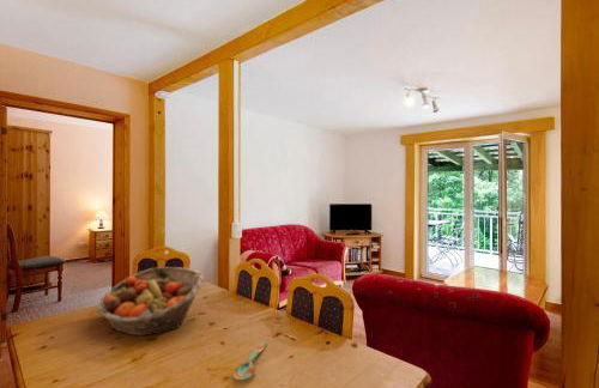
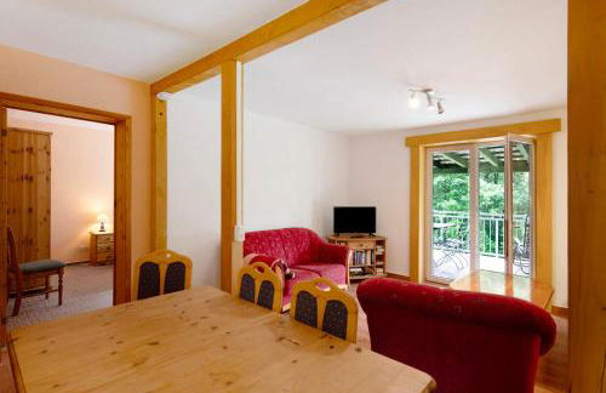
- spoon [232,341,268,381]
- fruit basket [96,266,205,337]
